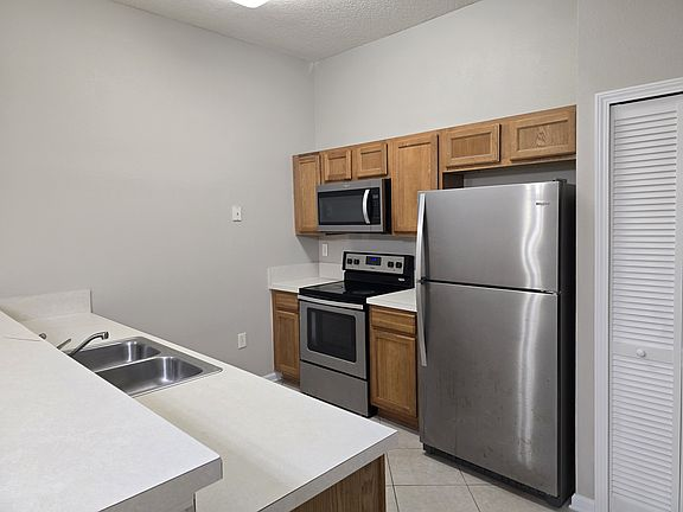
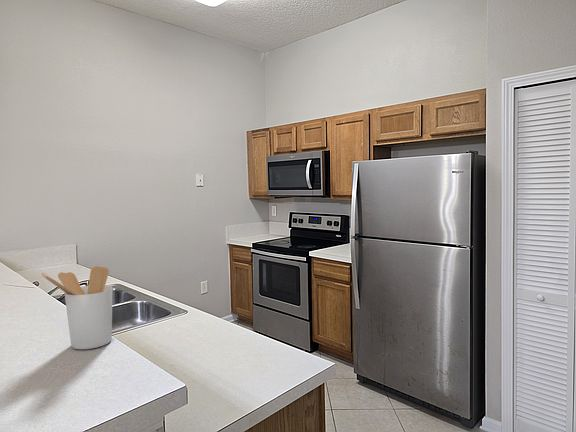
+ utensil holder [40,265,114,350]
